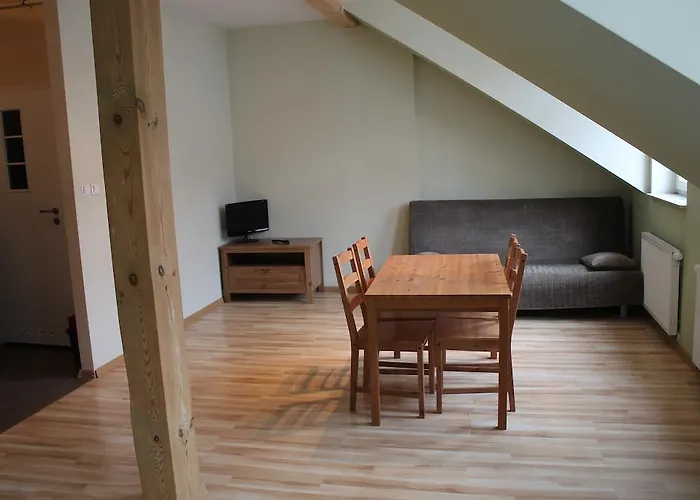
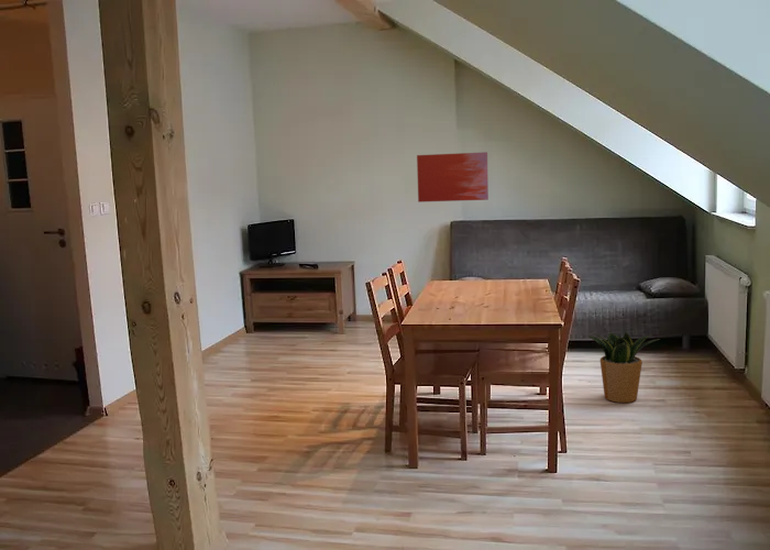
+ wall art [416,151,490,204]
+ potted plant [585,331,661,404]
